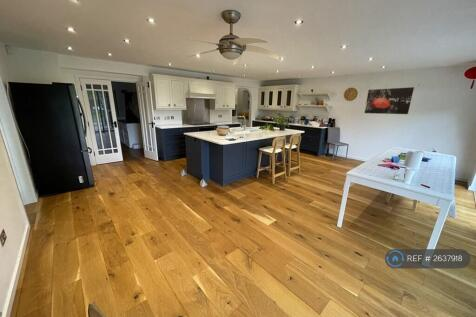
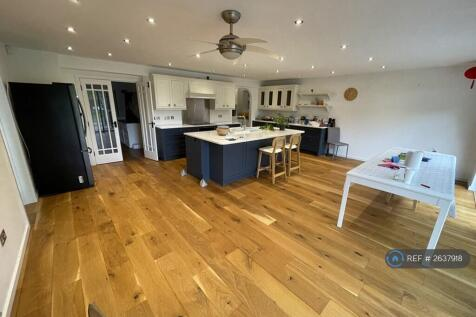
- wall art [364,86,415,115]
